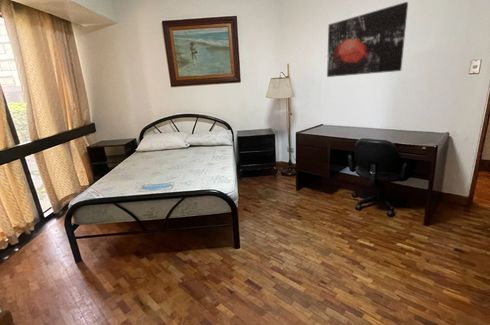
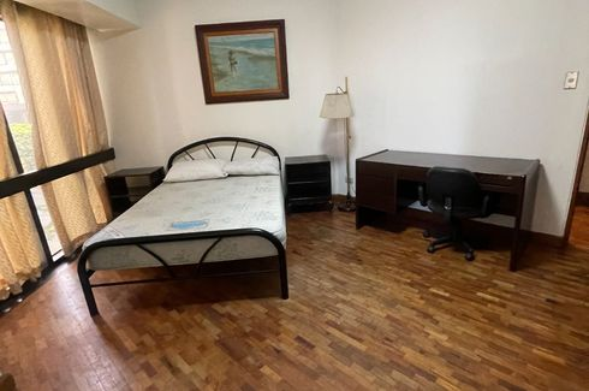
- wall art [326,1,409,78]
